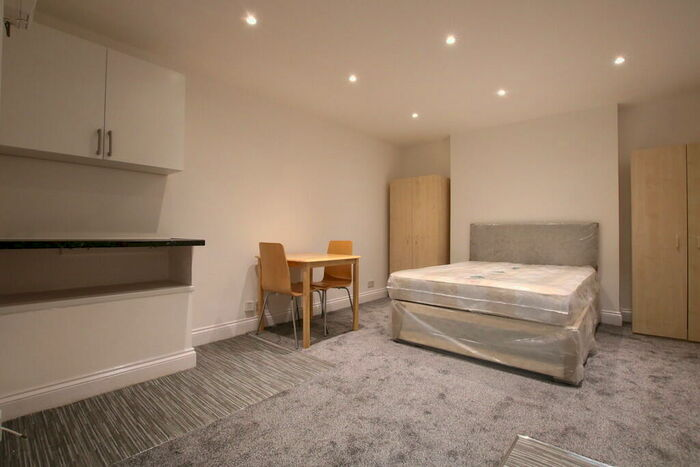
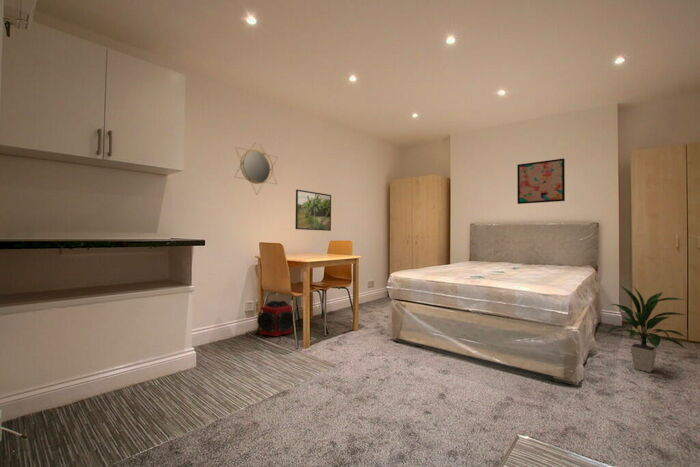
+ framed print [294,189,332,232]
+ home mirror [234,143,278,196]
+ wall art [516,158,566,205]
+ indoor plant [605,285,687,373]
+ speaker [256,300,294,337]
